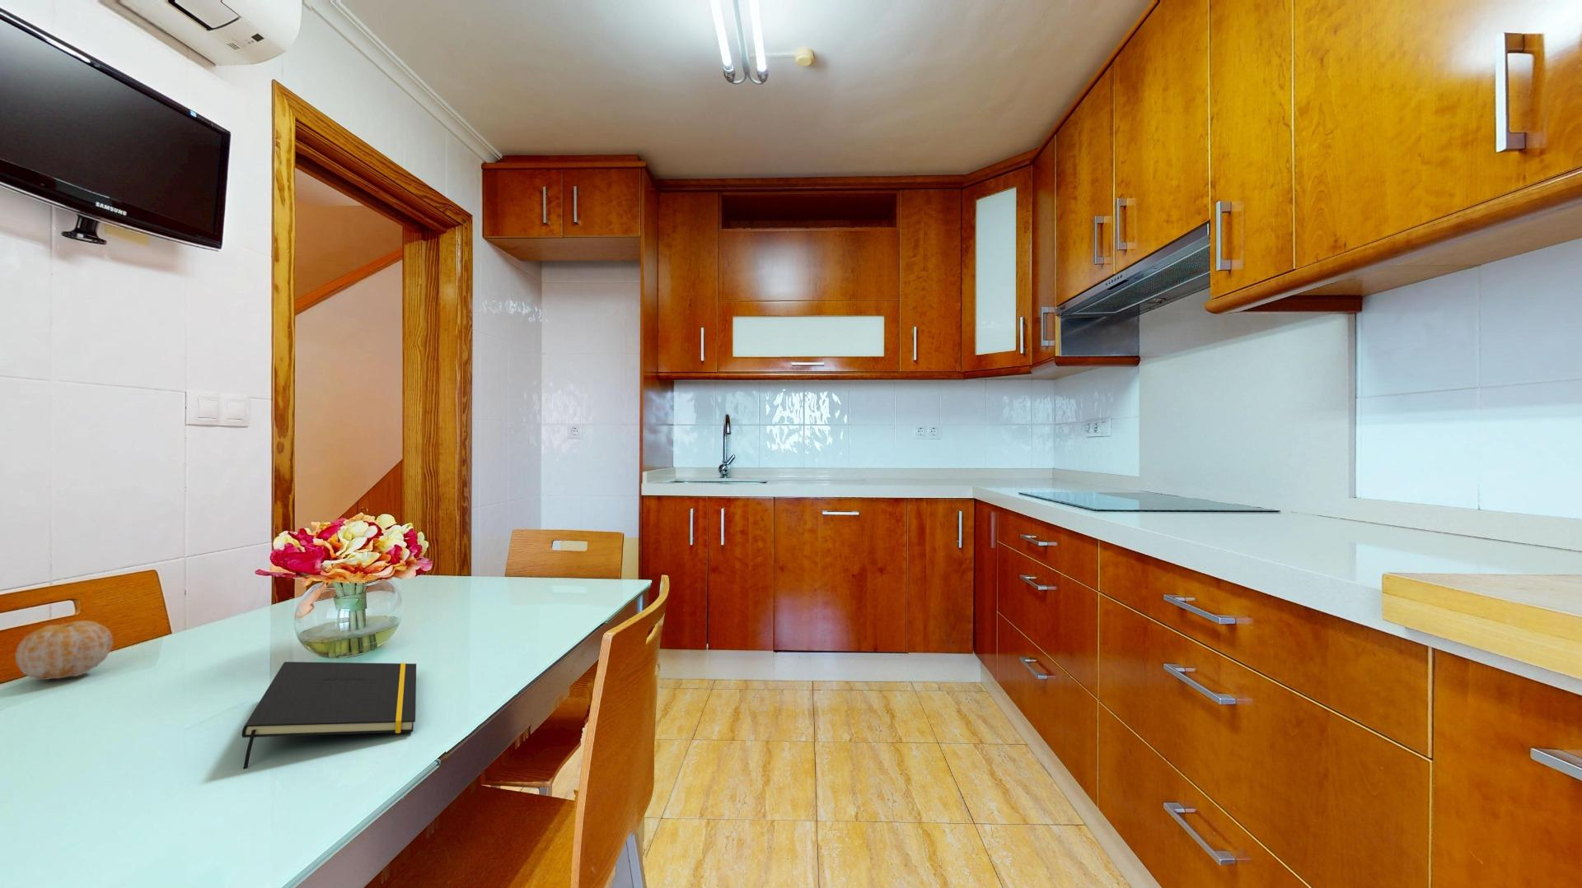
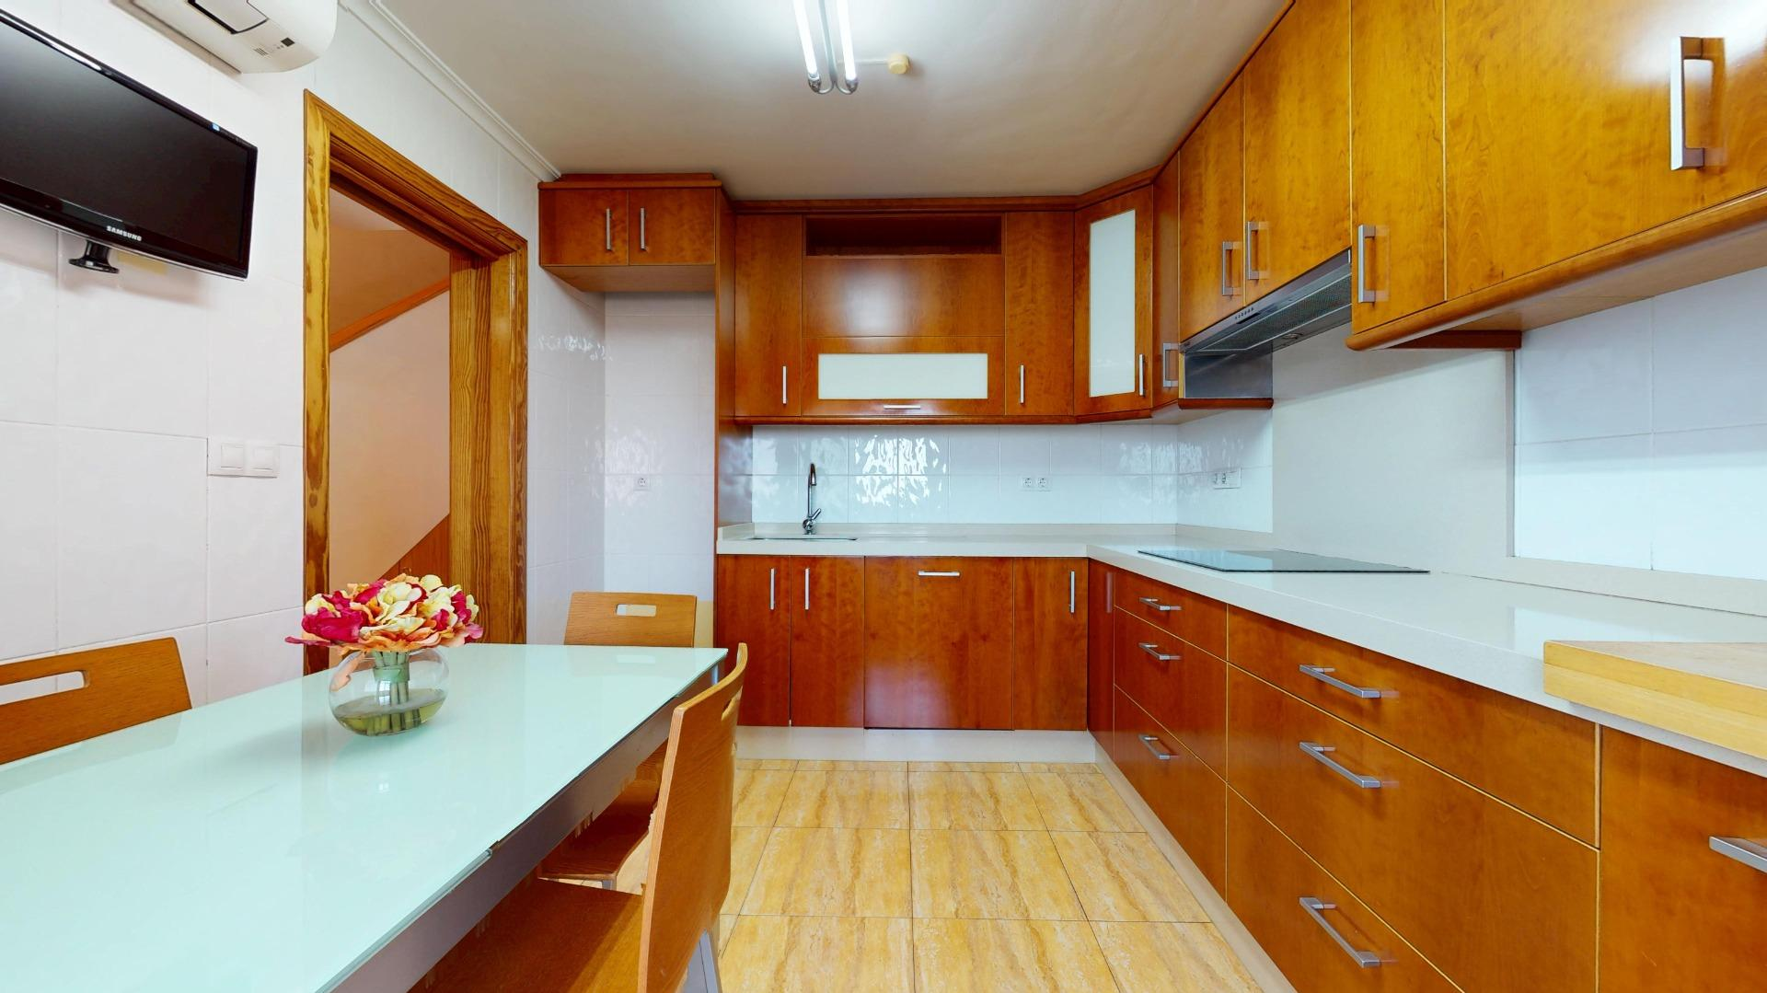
- fruit [15,620,114,682]
- notepad [241,661,417,770]
